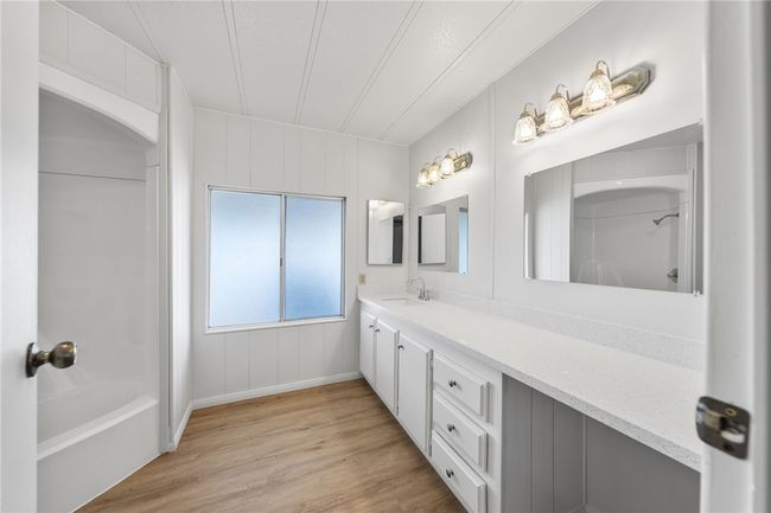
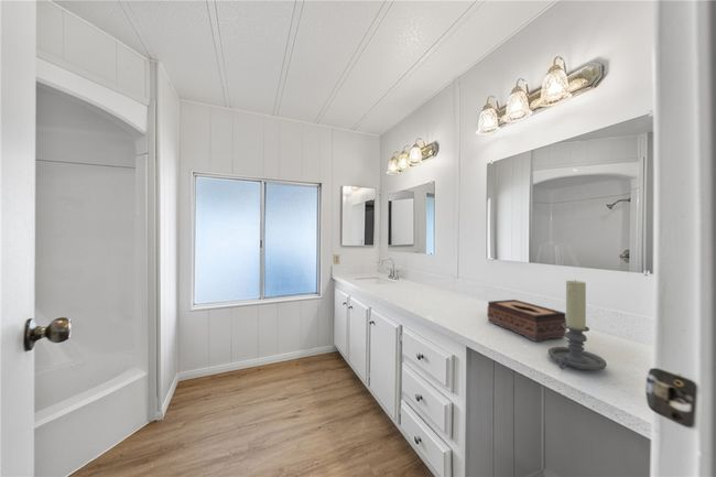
+ candle holder [547,279,608,371]
+ tissue box [487,299,567,343]
